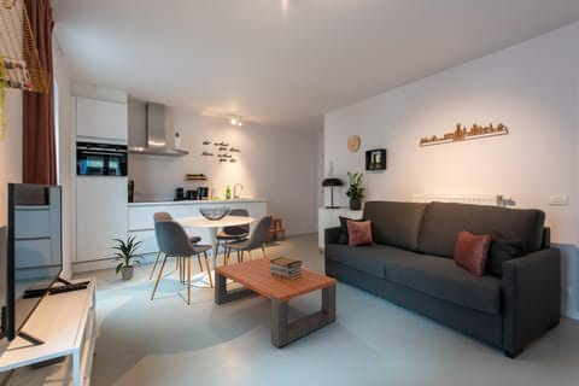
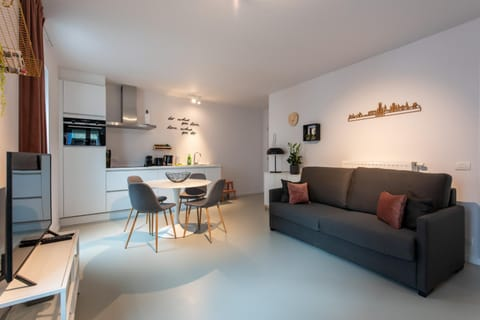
- book stack [270,256,304,280]
- coffee table [214,257,338,349]
- indoor plant [107,234,146,281]
